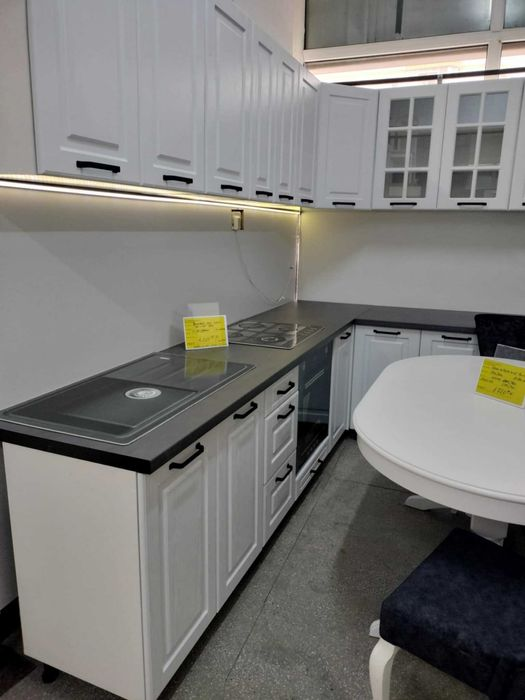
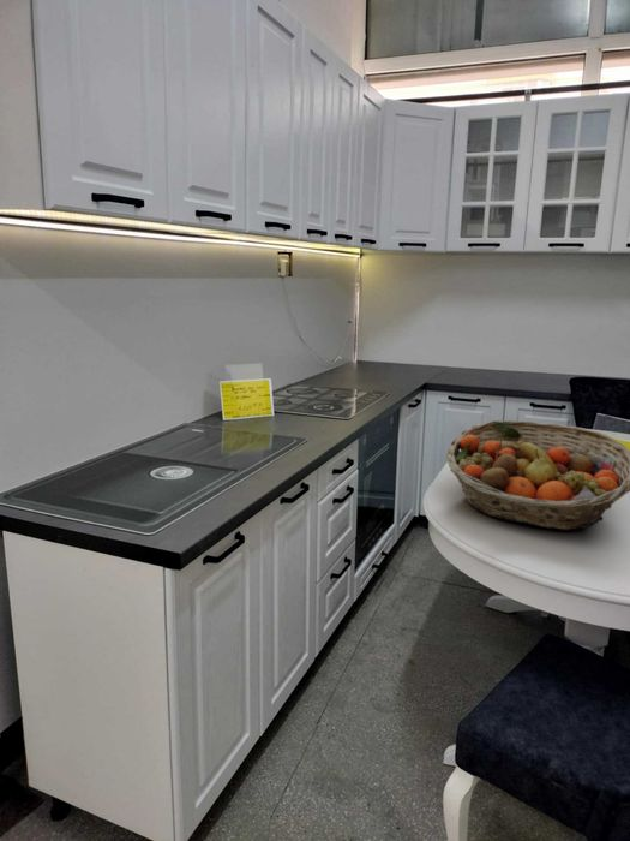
+ fruit basket [444,419,630,531]
